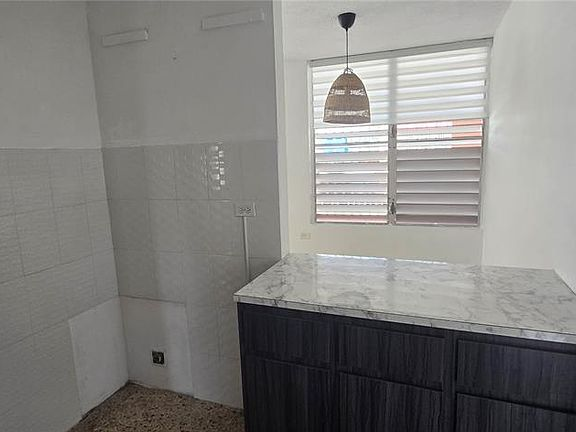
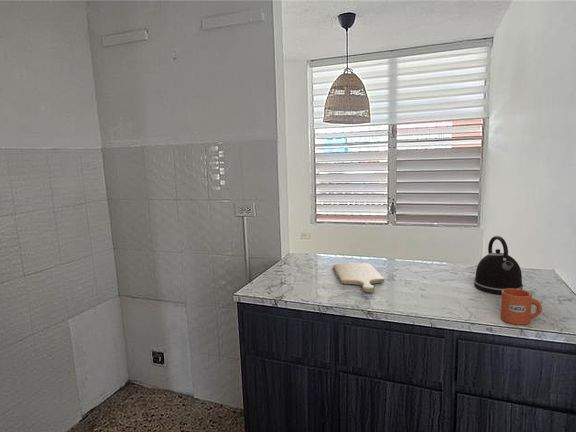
+ kettle [473,235,524,295]
+ chopping board [332,262,385,293]
+ mug [500,288,543,326]
